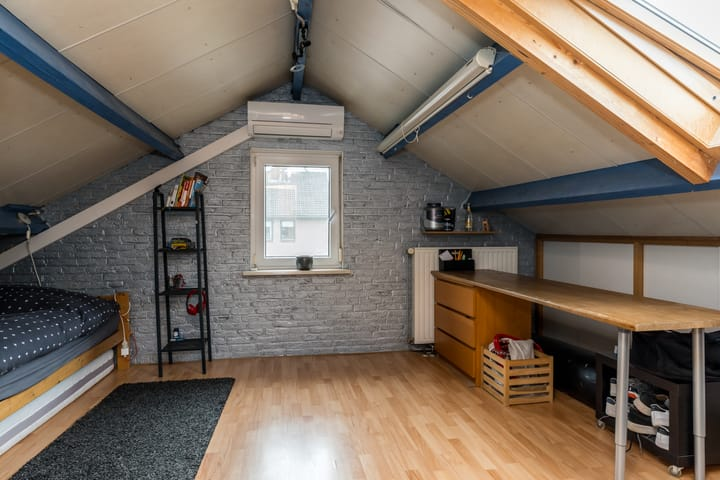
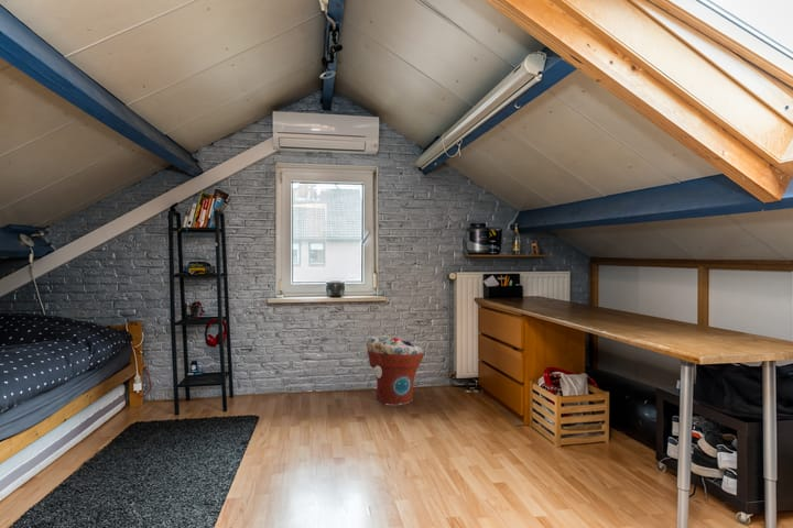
+ flower pot [366,334,426,406]
